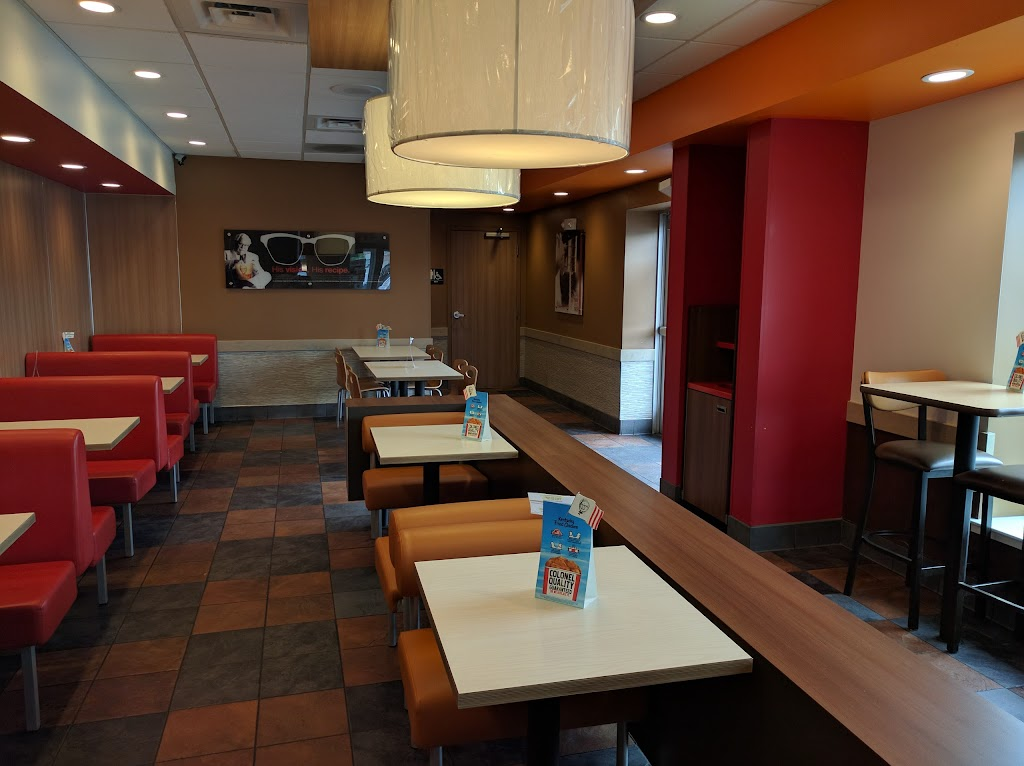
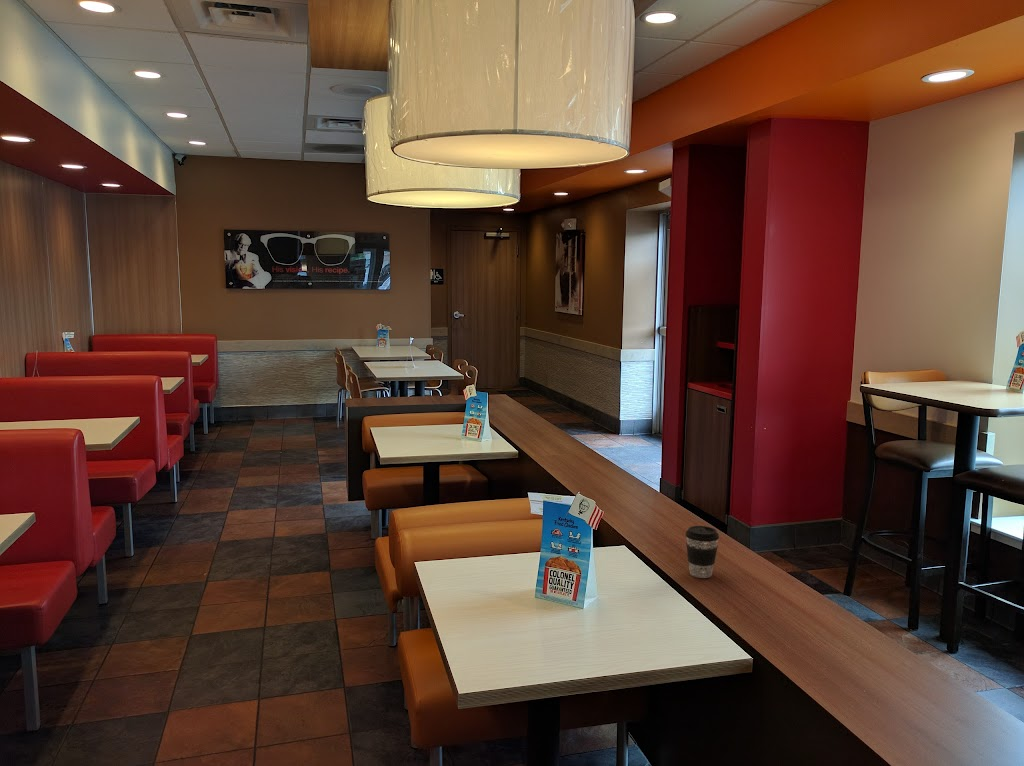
+ coffee cup [685,525,720,579]
